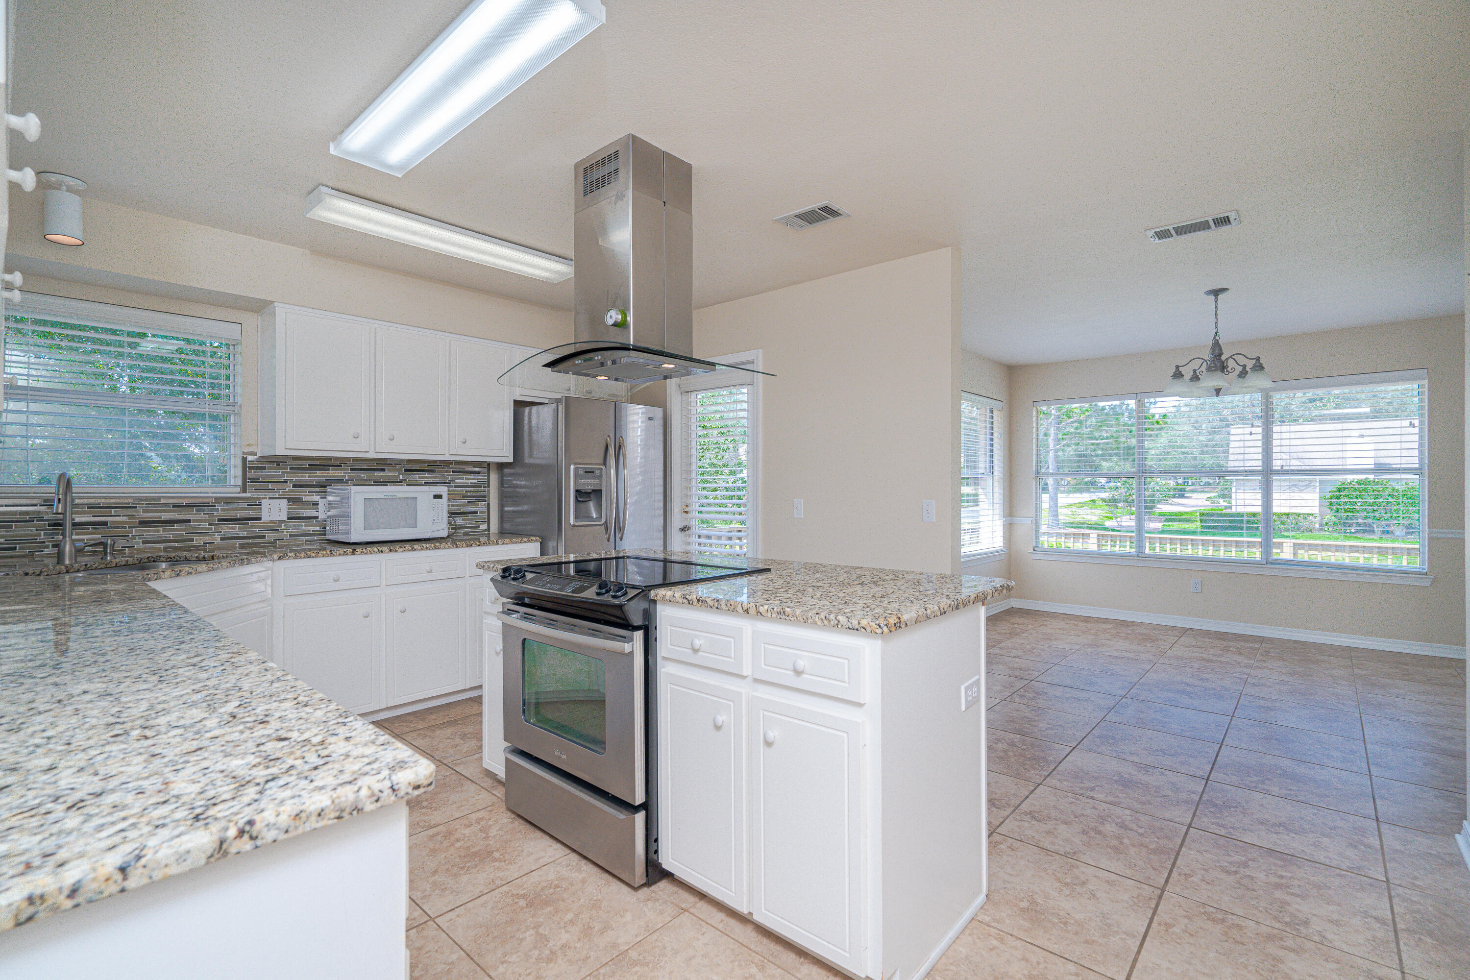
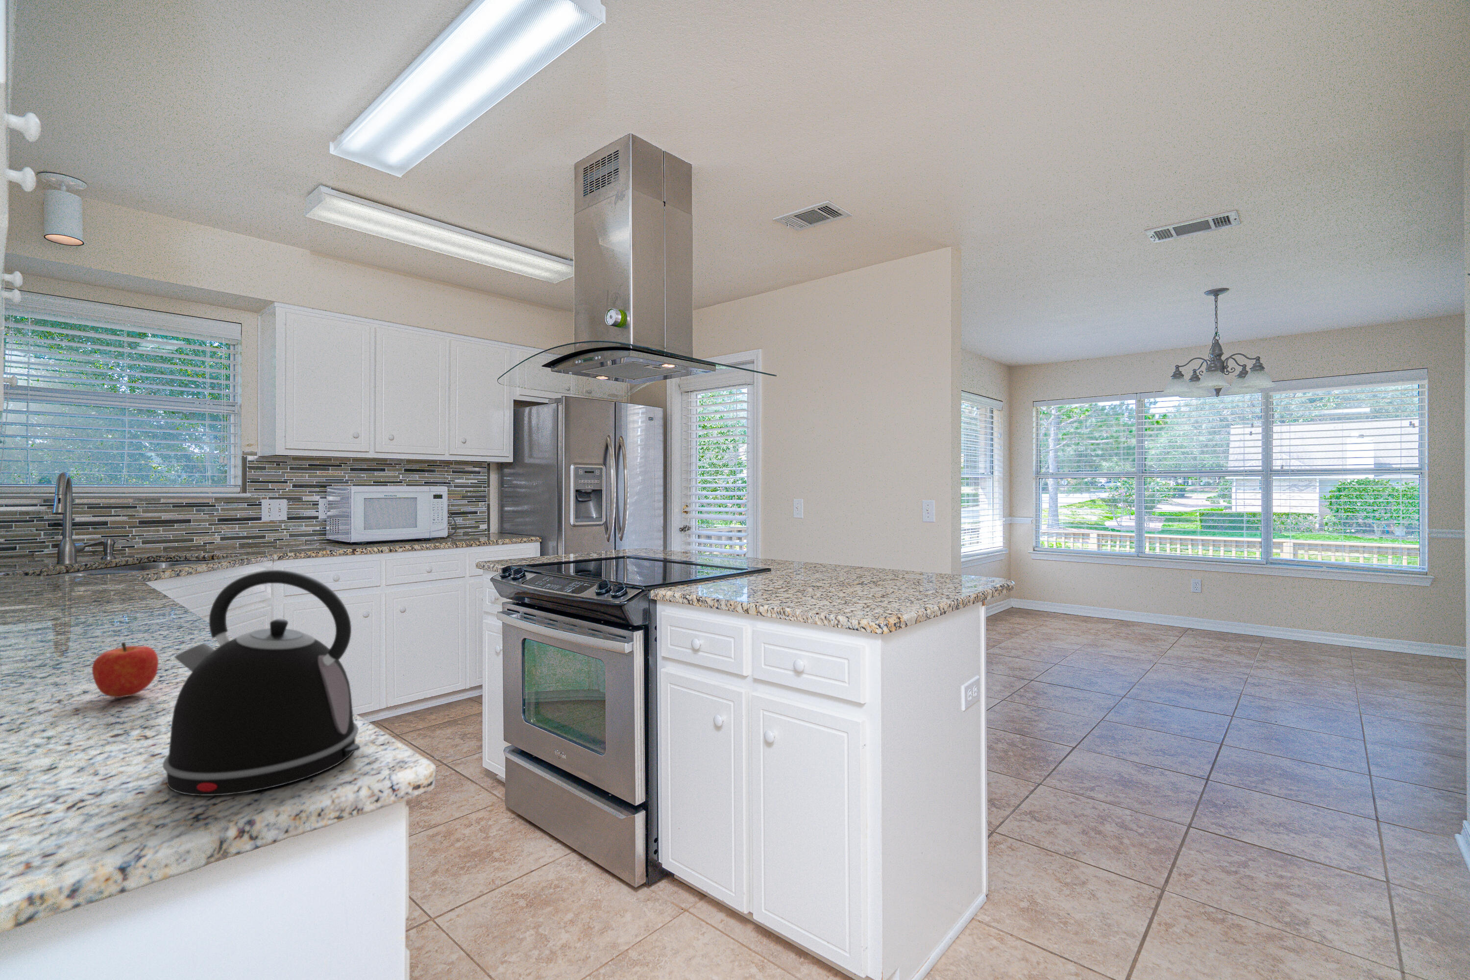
+ kettle [162,570,361,796]
+ fruit [92,642,159,698]
